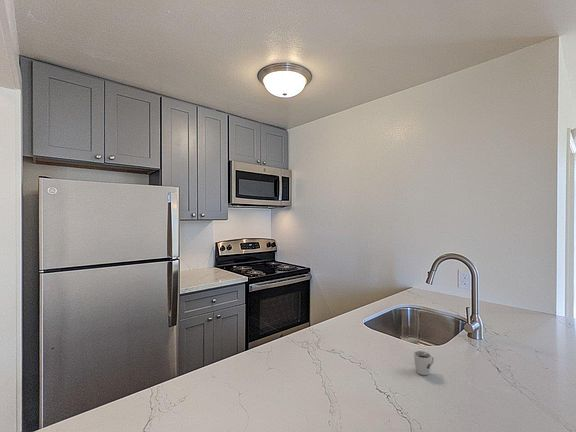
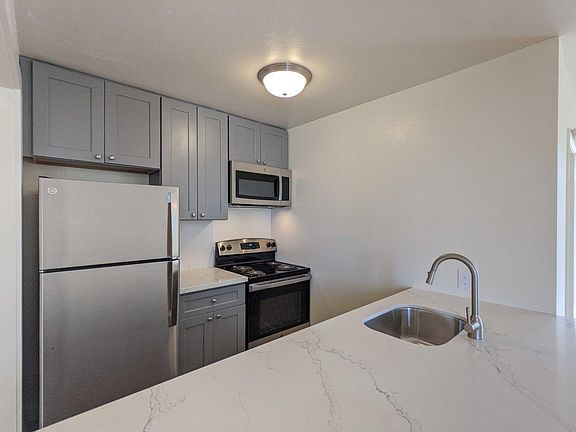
- cup [413,350,435,376]
